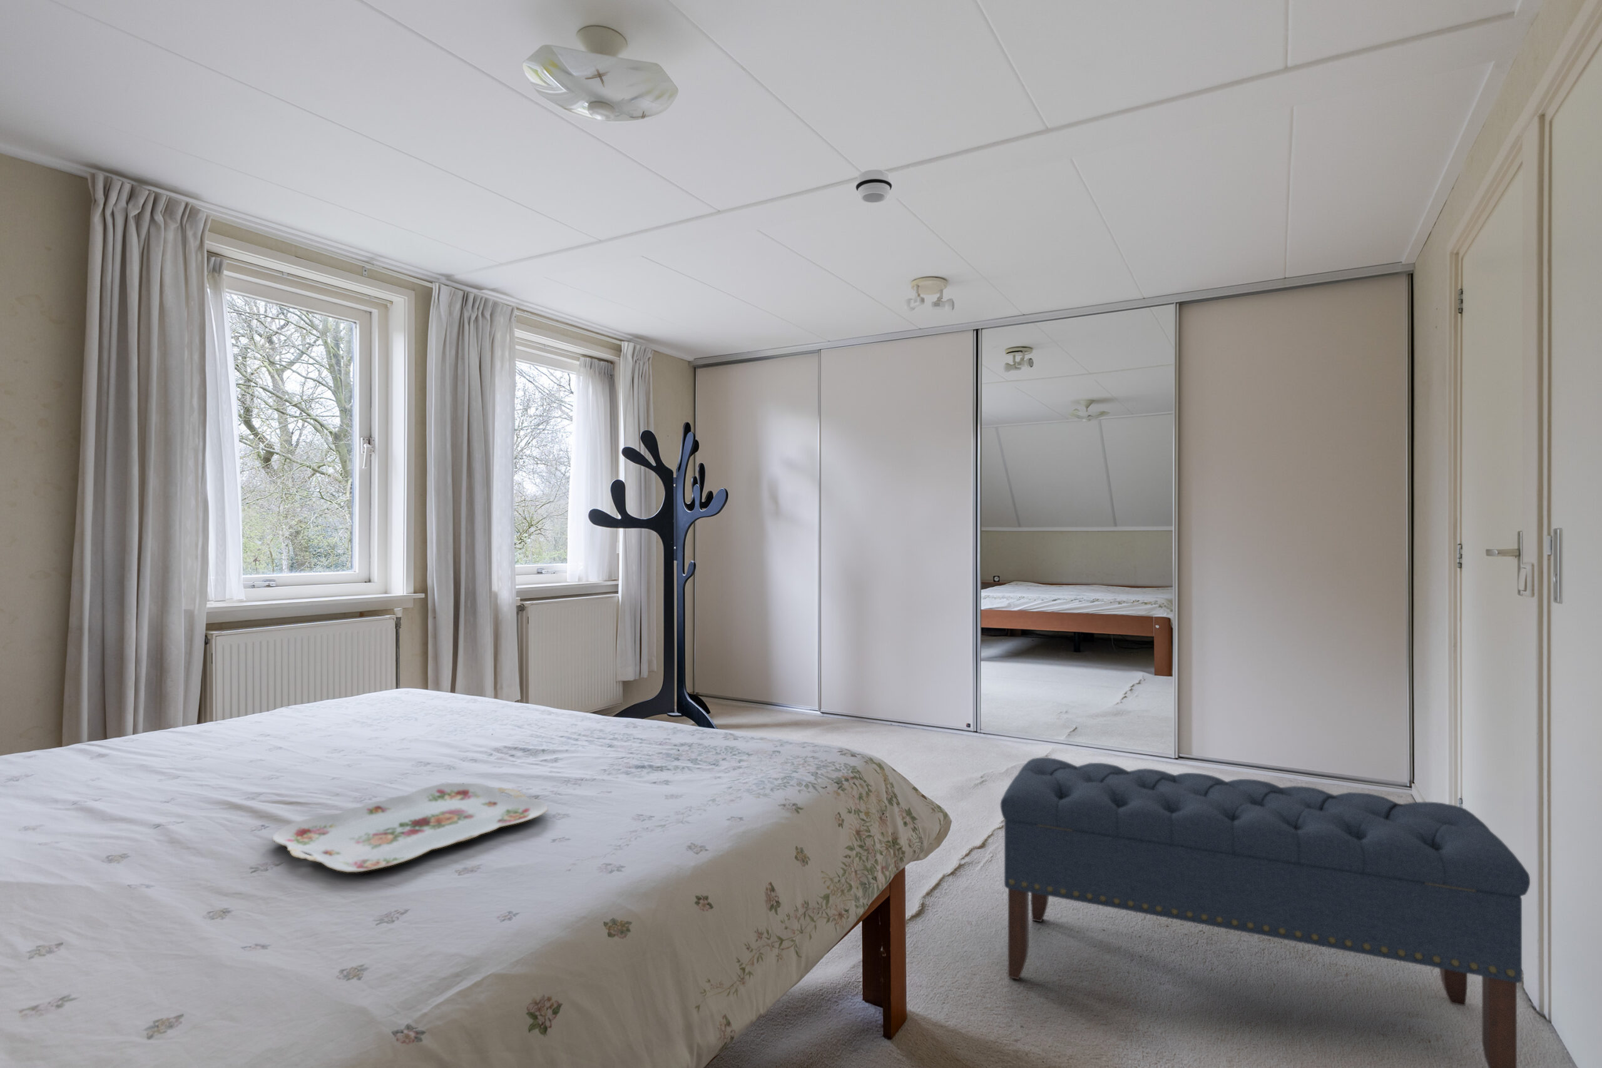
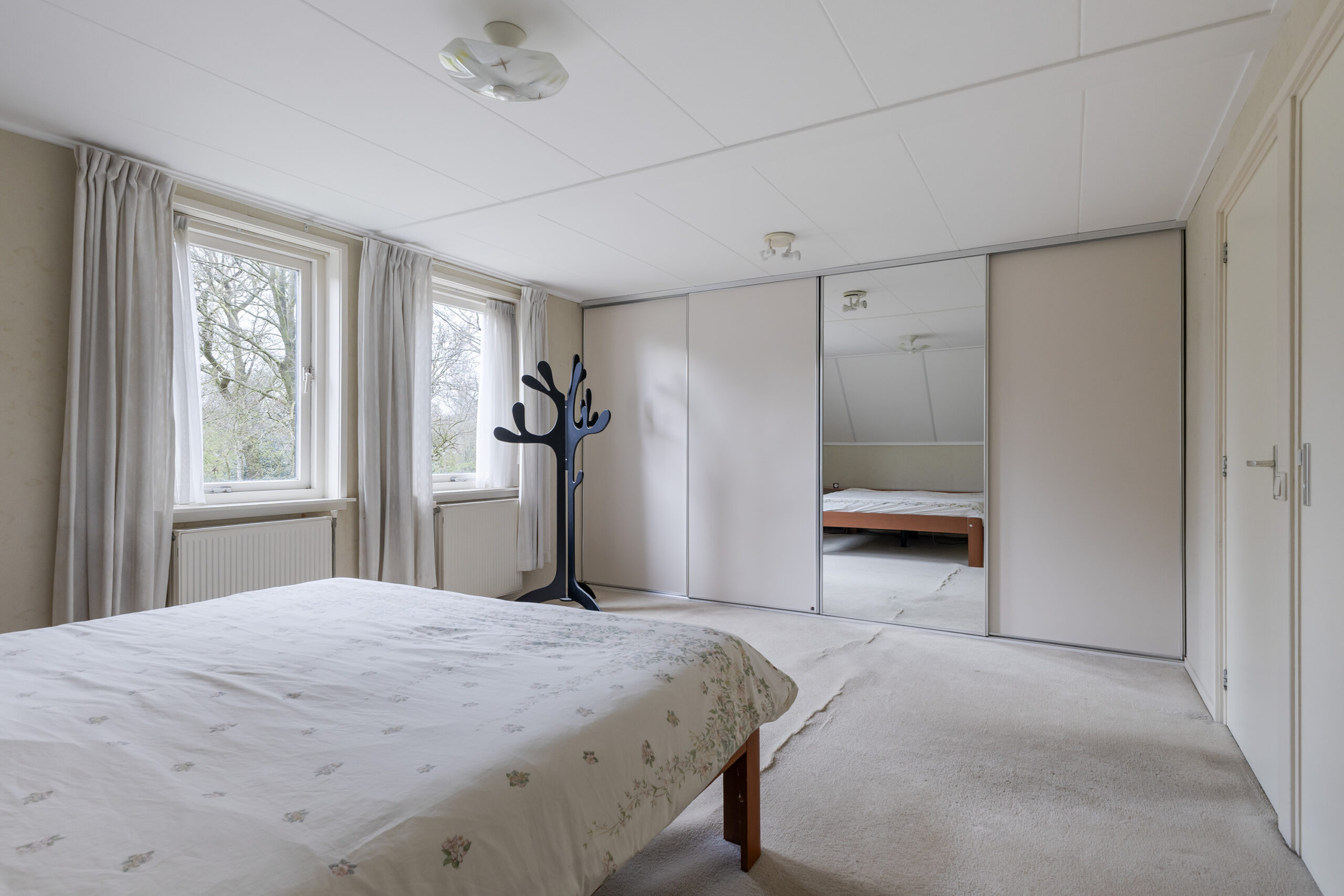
- serving tray [272,783,548,874]
- bench [1000,757,1530,1068]
- smoke detector [855,169,893,204]
